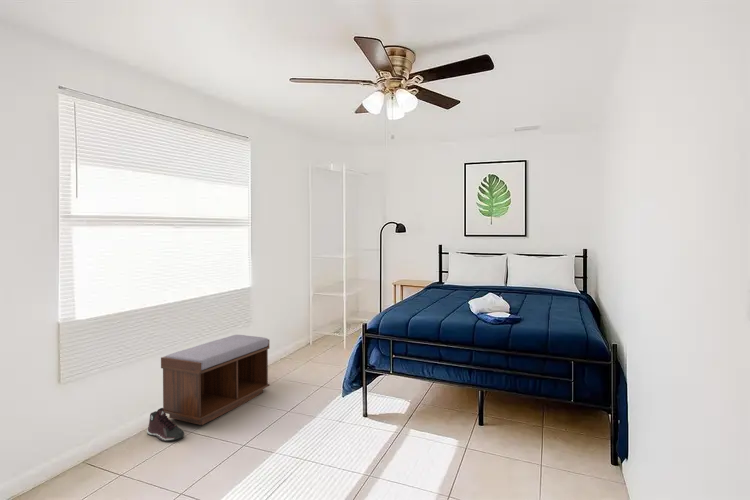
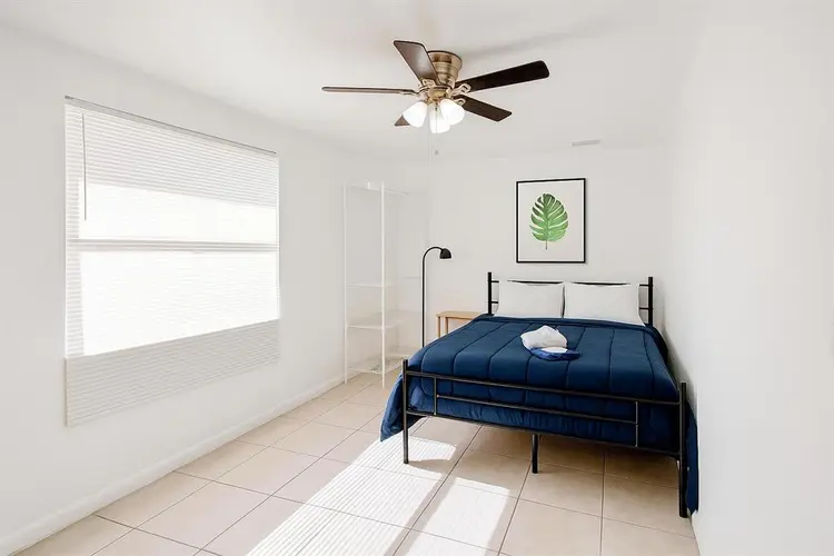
- bench [160,334,271,426]
- sneaker [146,407,185,442]
